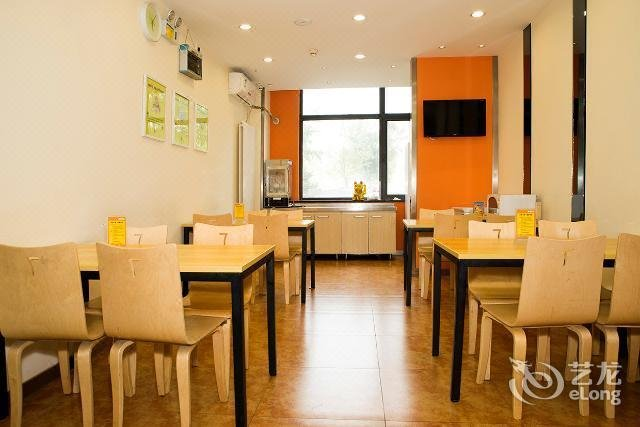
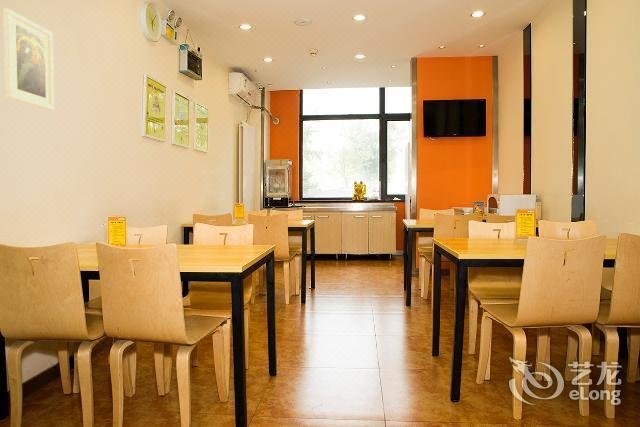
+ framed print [2,8,55,111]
